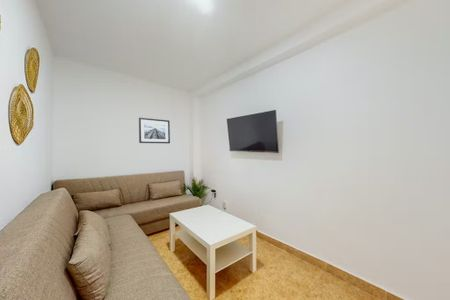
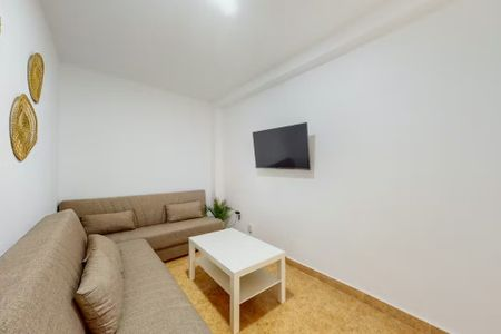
- wall art [138,117,171,144]
